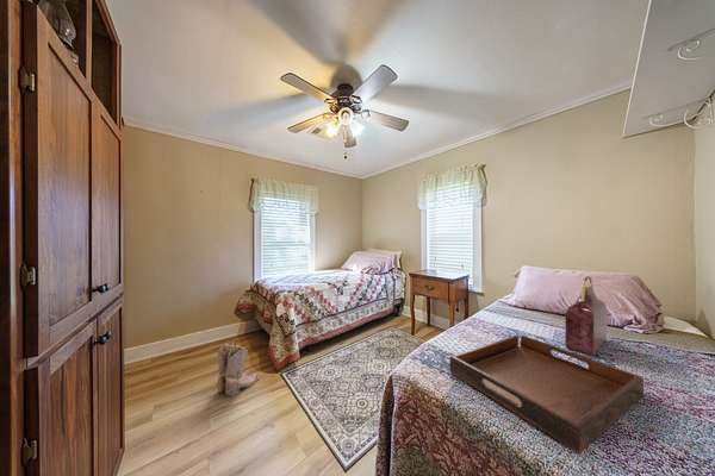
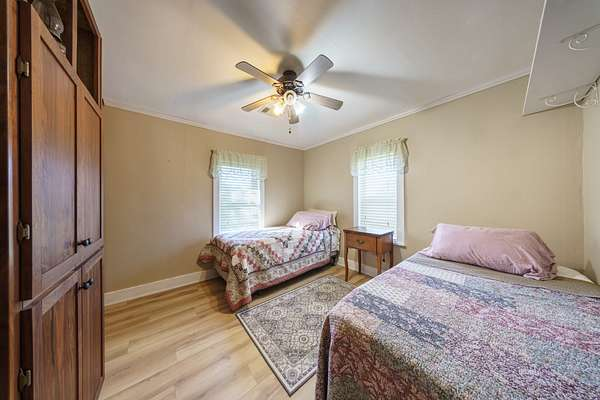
- handbag [564,275,608,357]
- boots [216,343,260,397]
- serving tray [449,334,645,455]
